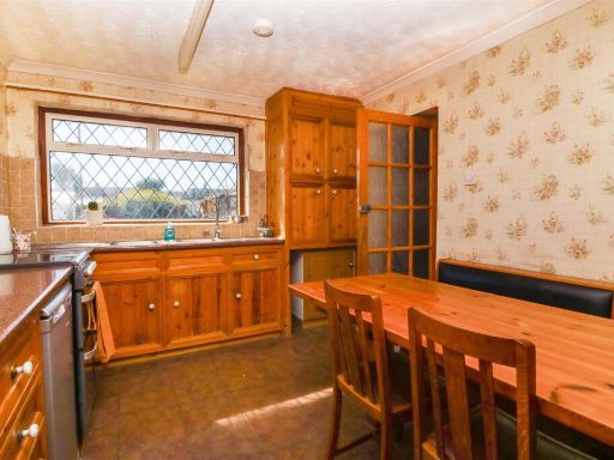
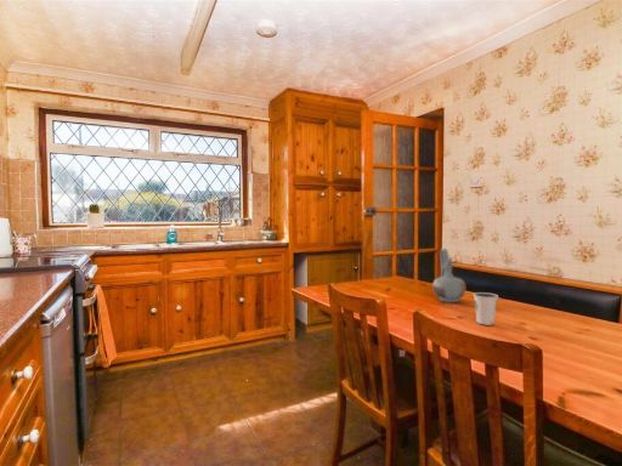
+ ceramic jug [431,248,466,303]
+ dixie cup [473,291,499,326]
